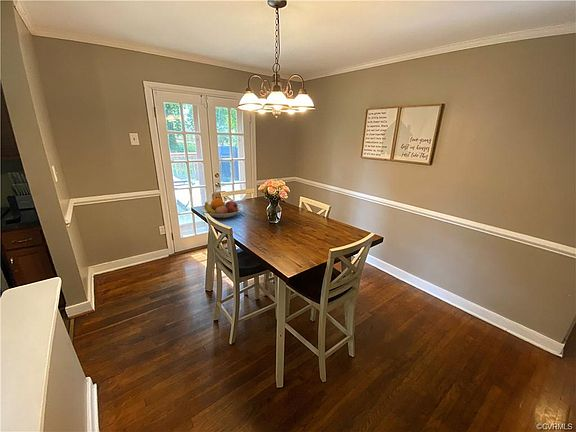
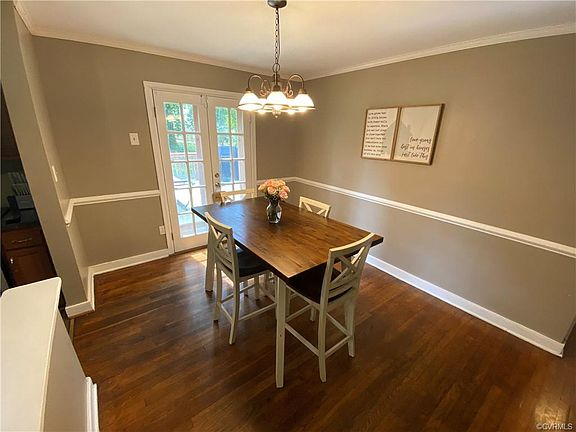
- fruit bowl [202,198,244,219]
